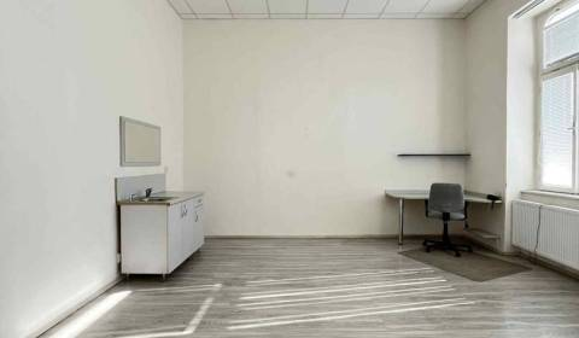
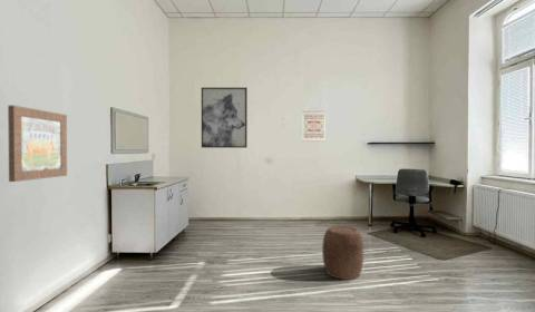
+ wall art [302,110,327,143]
+ wall art [201,87,249,149]
+ wall art [7,105,68,183]
+ stool [321,225,364,281]
